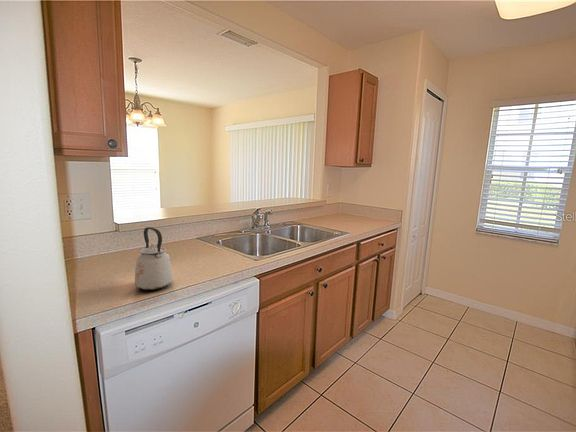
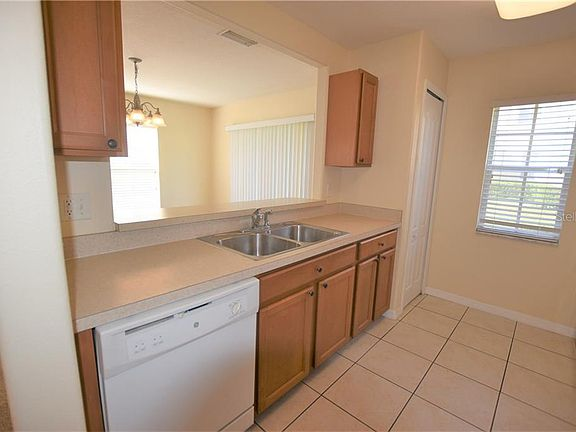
- kettle [134,226,174,291]
